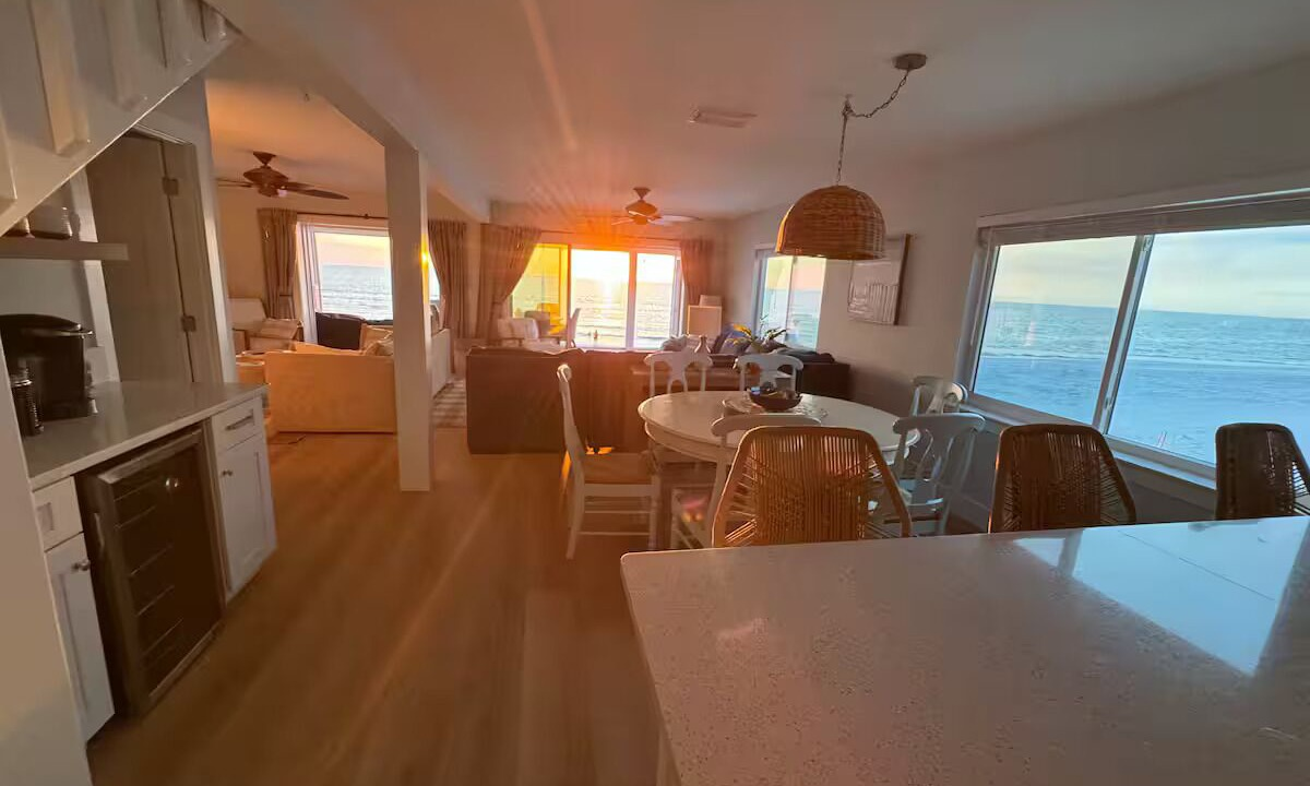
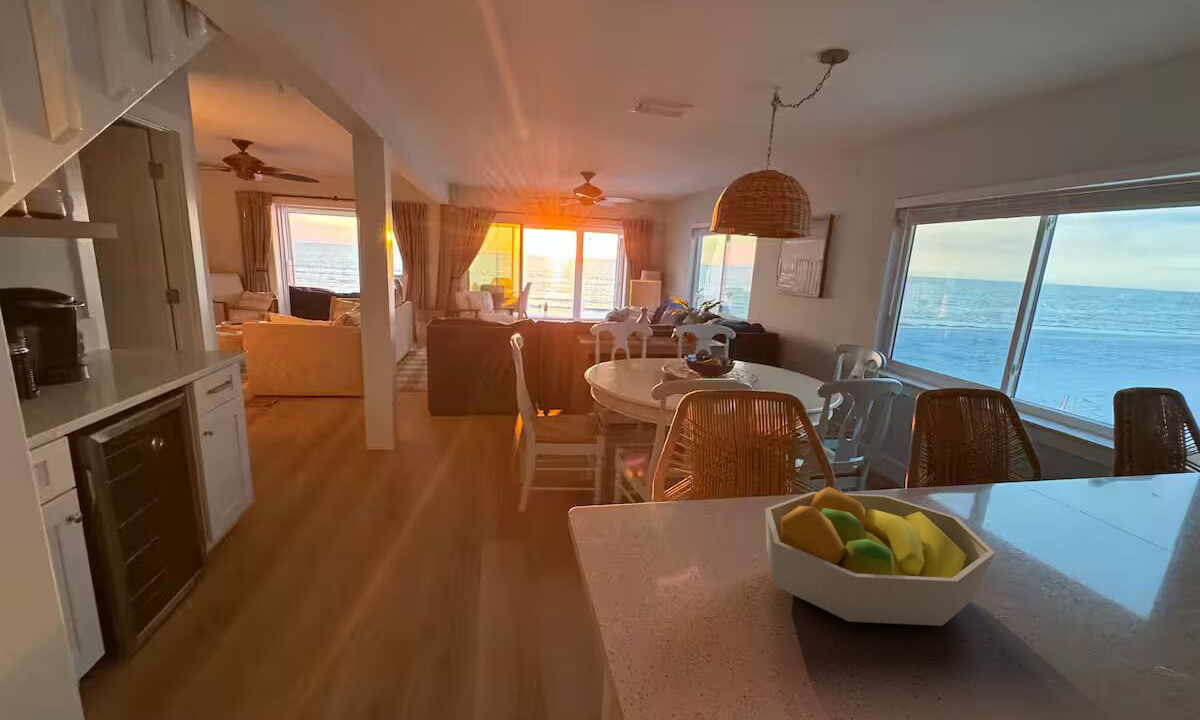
+ fruit bowl [764,486,996,627]
